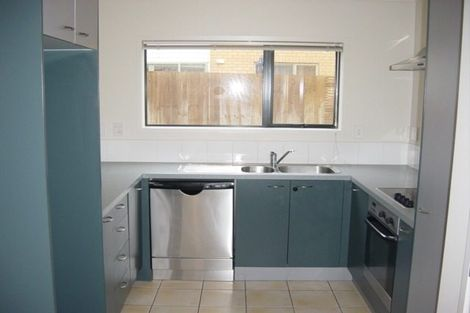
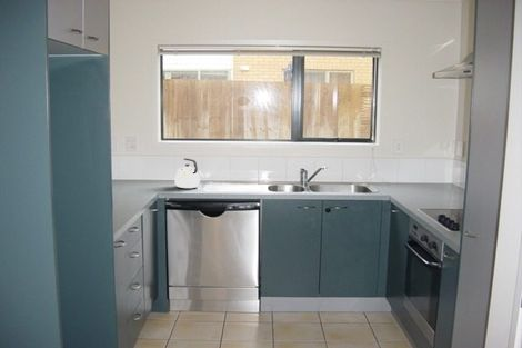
+ kettle [173,157,201,189]
